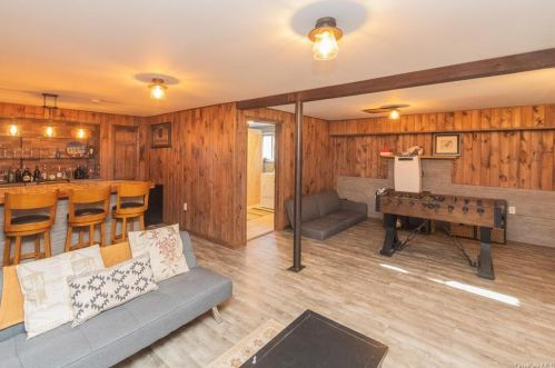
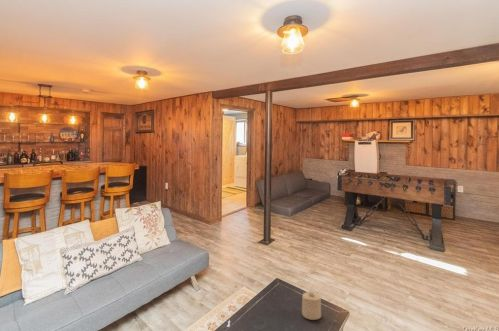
+ candle [301,291,322,321]
